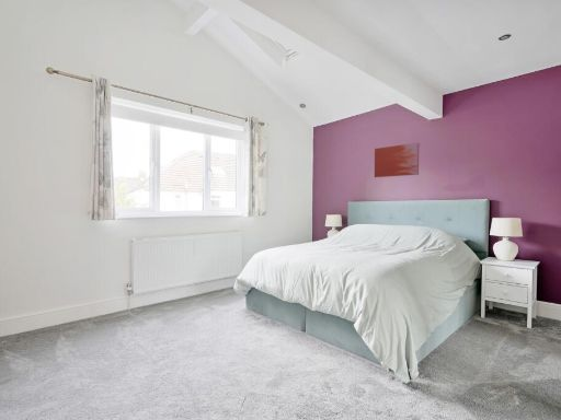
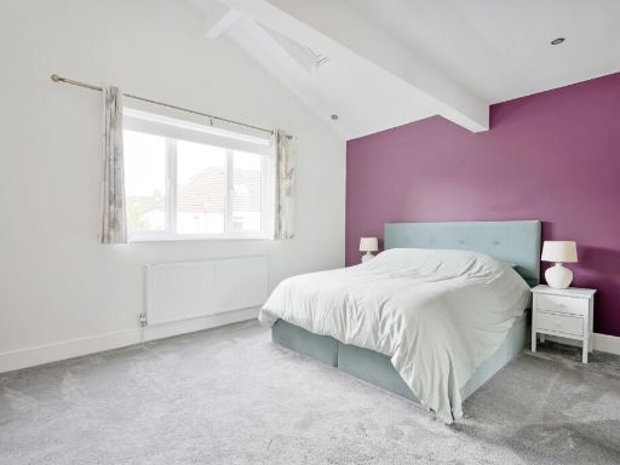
- wall art [374,142,420,178]
